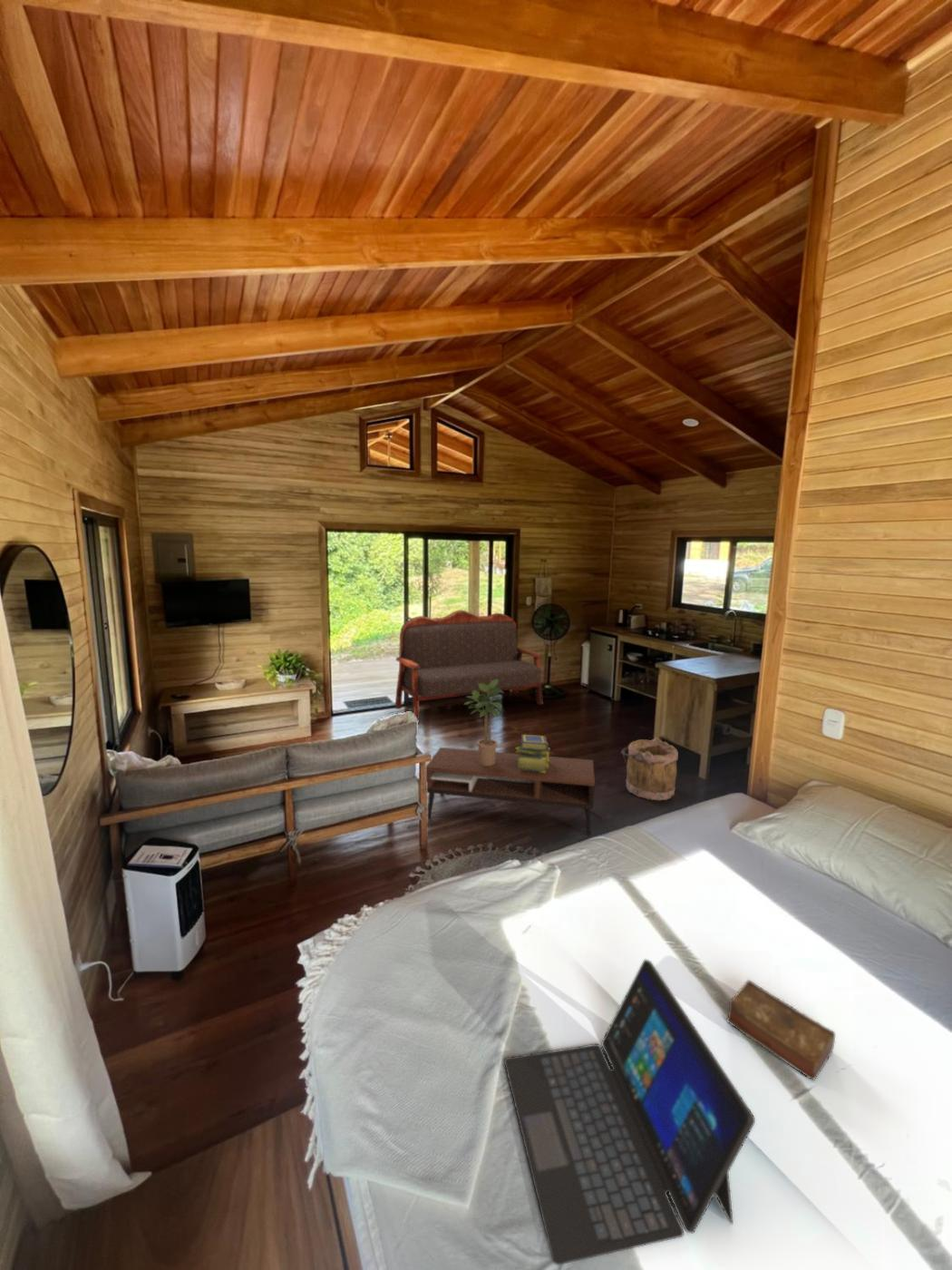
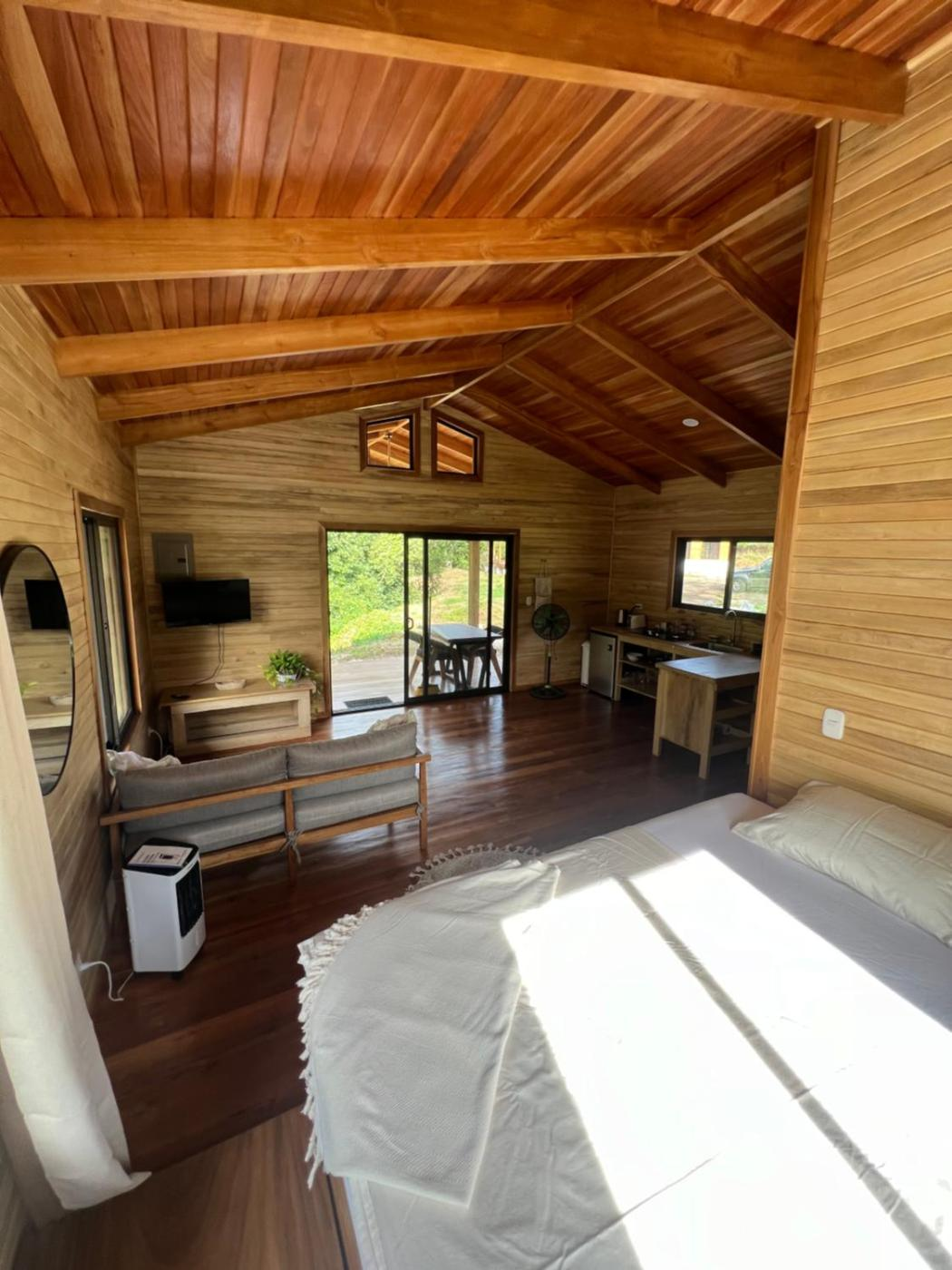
- stack of books [514,734,550,773]
- laptop [503,959,756,1266]
- coffee table [425,747,596,836]
- potted plant [463,679,505,766]
- book [725,979,836,1081]
- bucket [620,738,679,801]
- bench [394,609,544,722]
